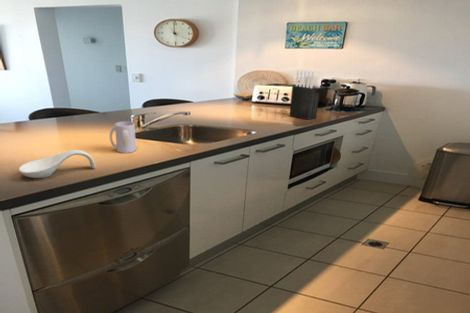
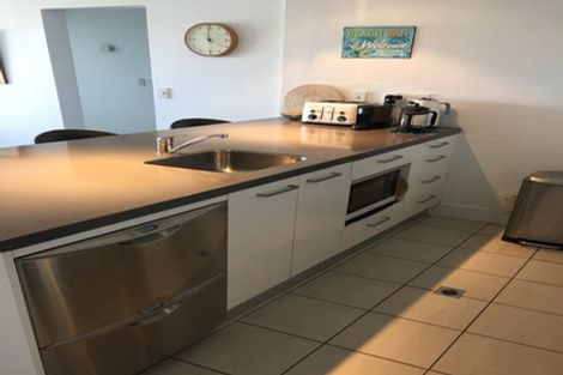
- knife block [289,69,320,121]
- spoon rest [18,149,97,179]
- mug [109,120,137,154]
